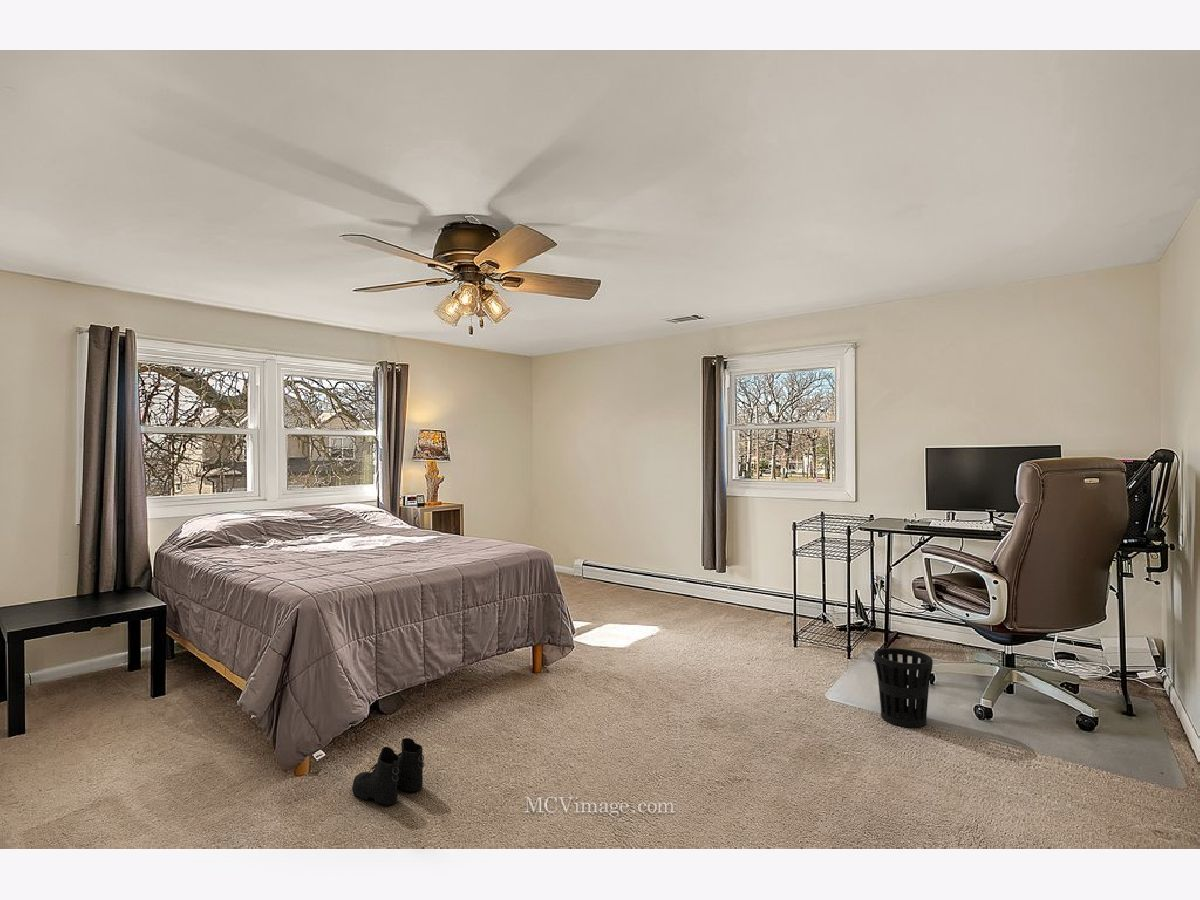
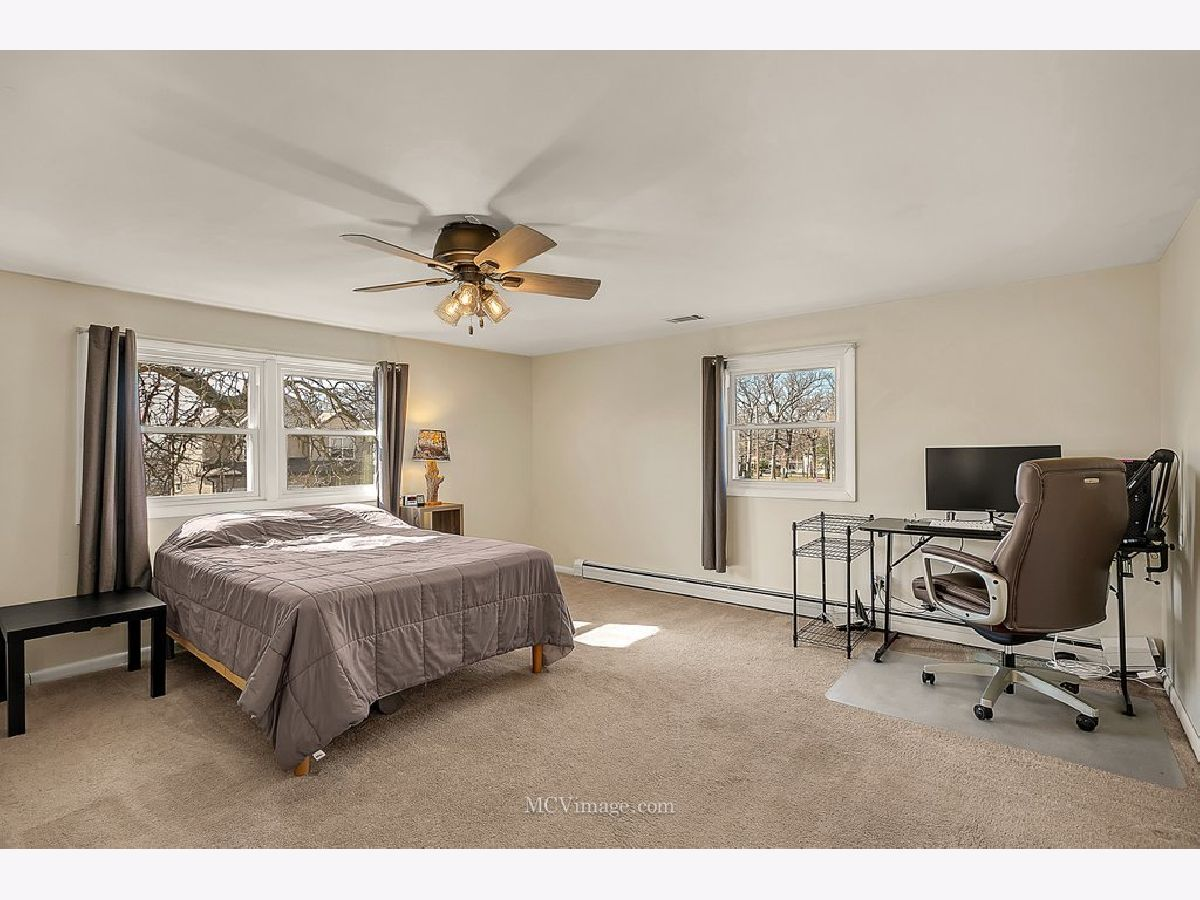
- boots [351,737,425,806]
- wastebasket [873,647,934,729]
